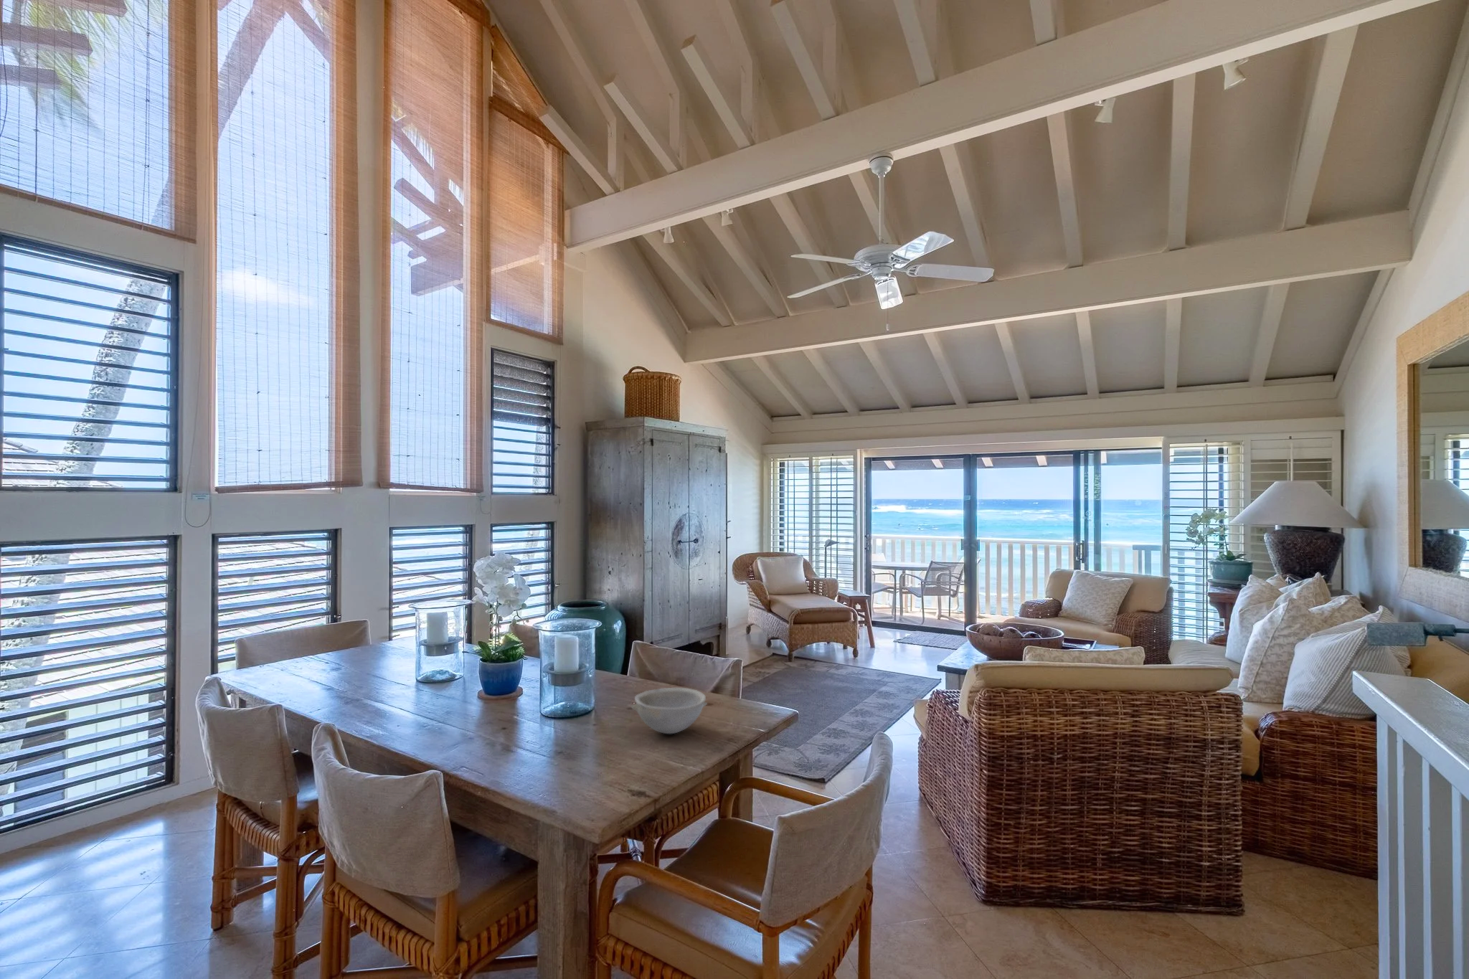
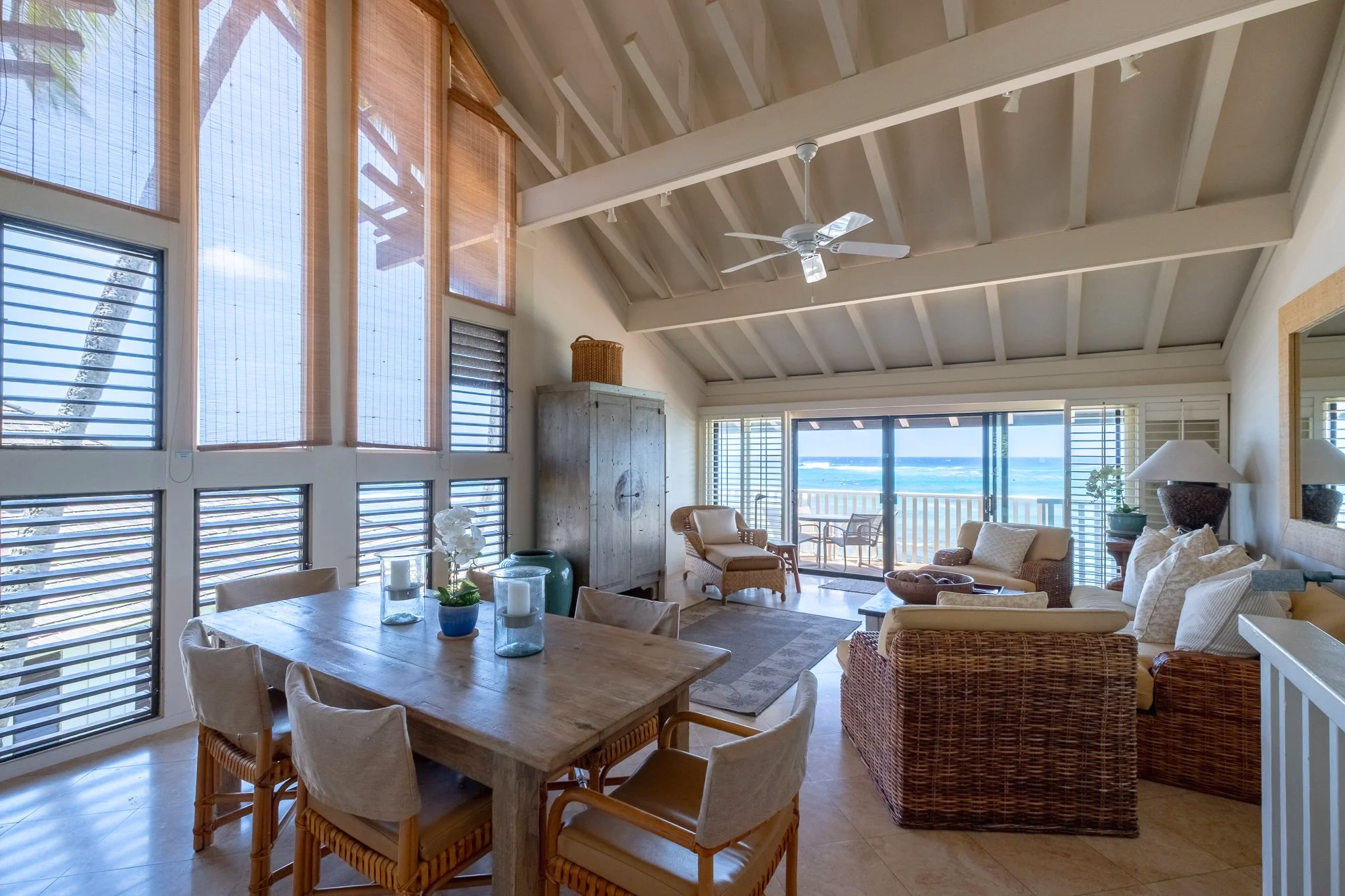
- bowl [630,687,708,734]
